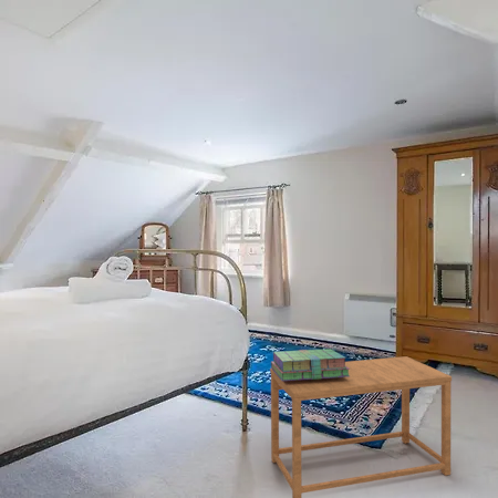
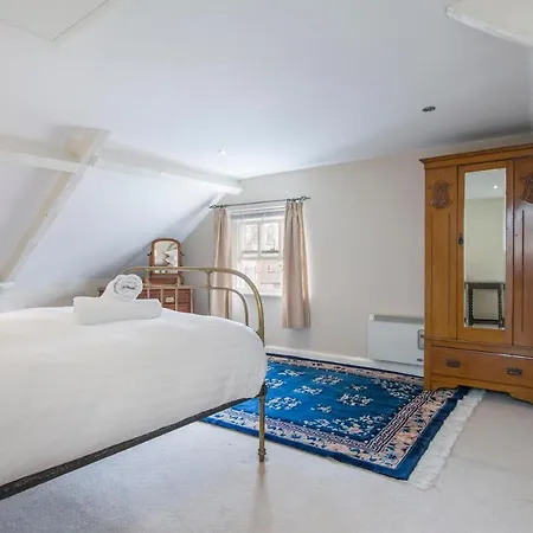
- side table [269,355,453,498]
- stack of books [270,347,350,381]
